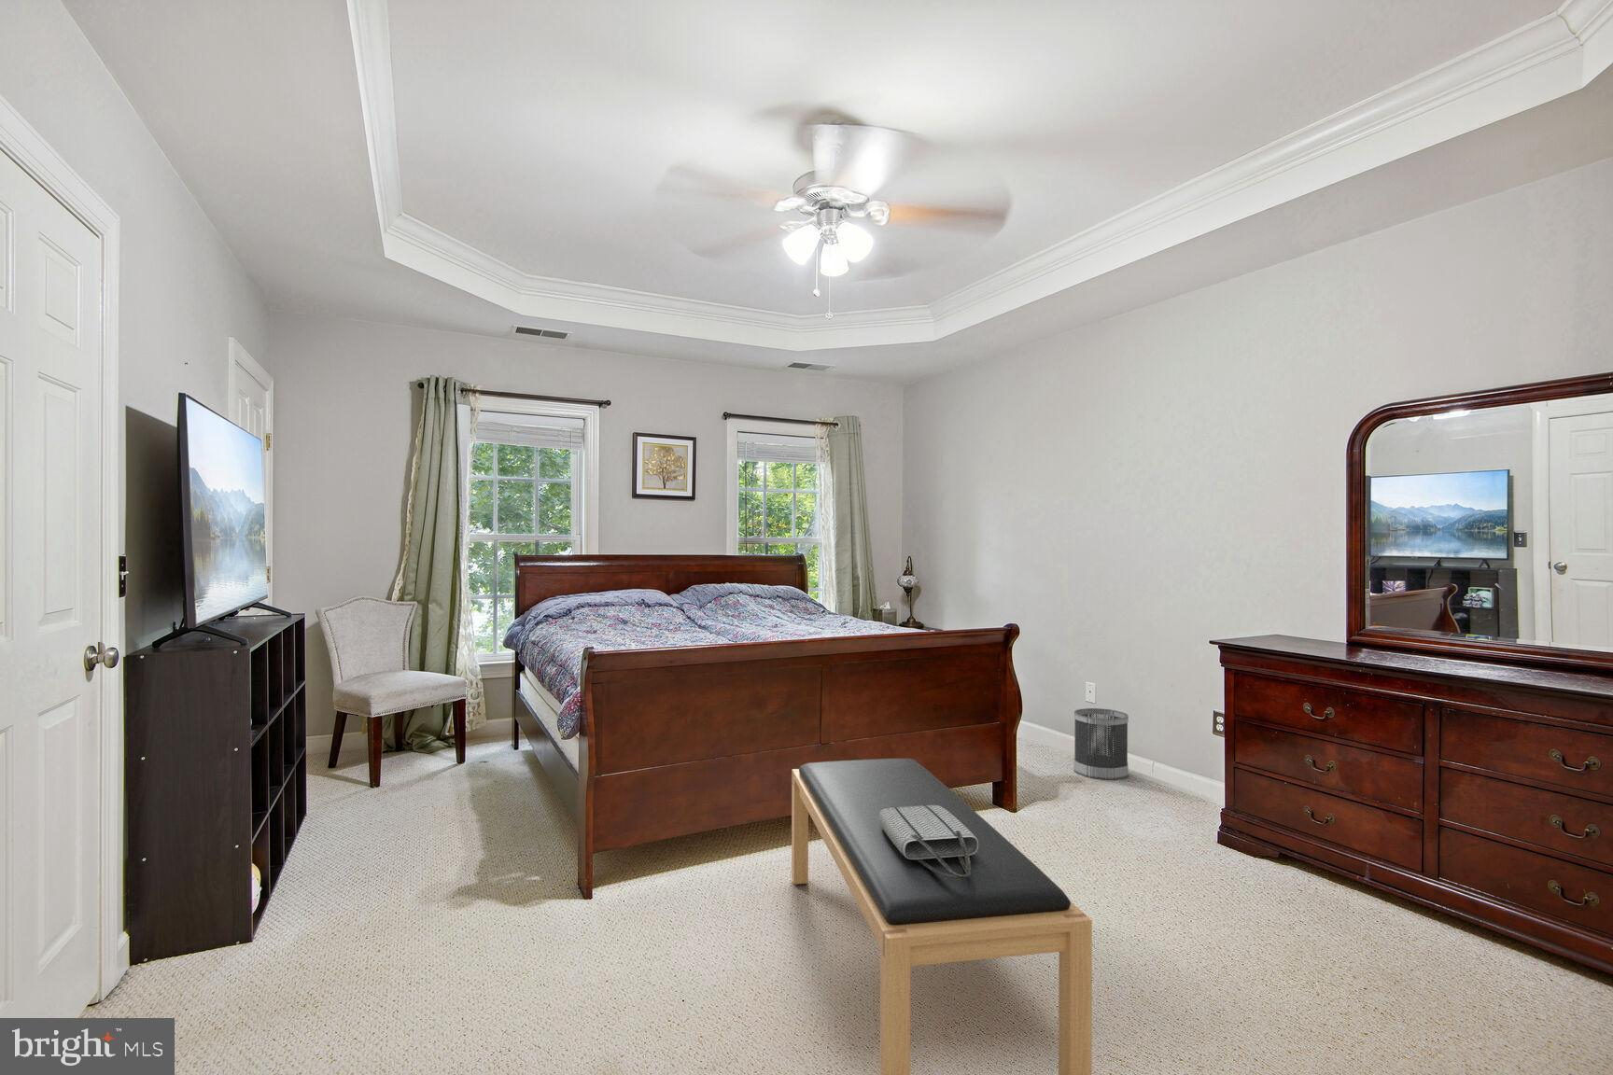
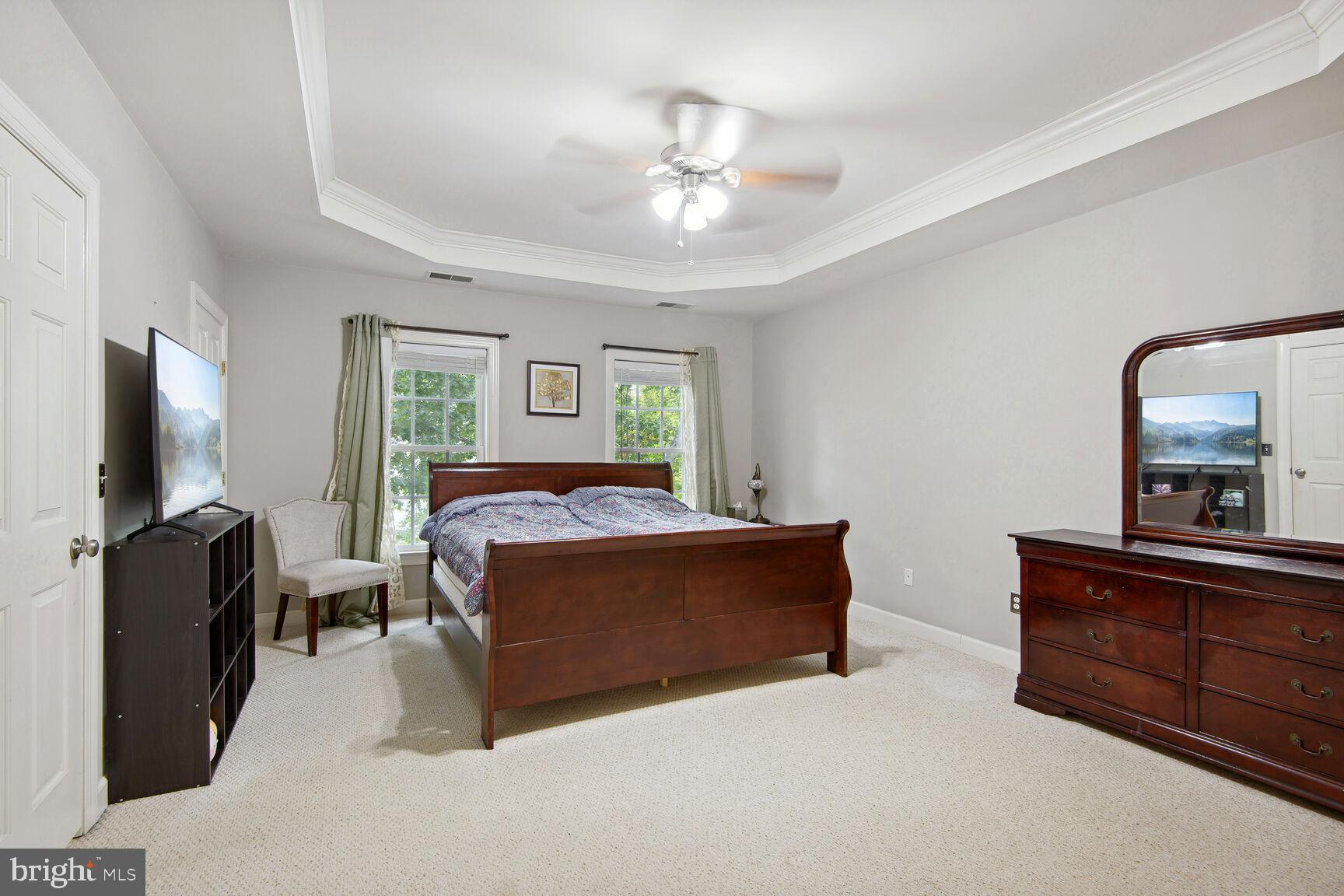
- bench [791,758,1093,1075]
- tote bag [879,805,978,878]
- wastebasket [1073,708,1129,781]
